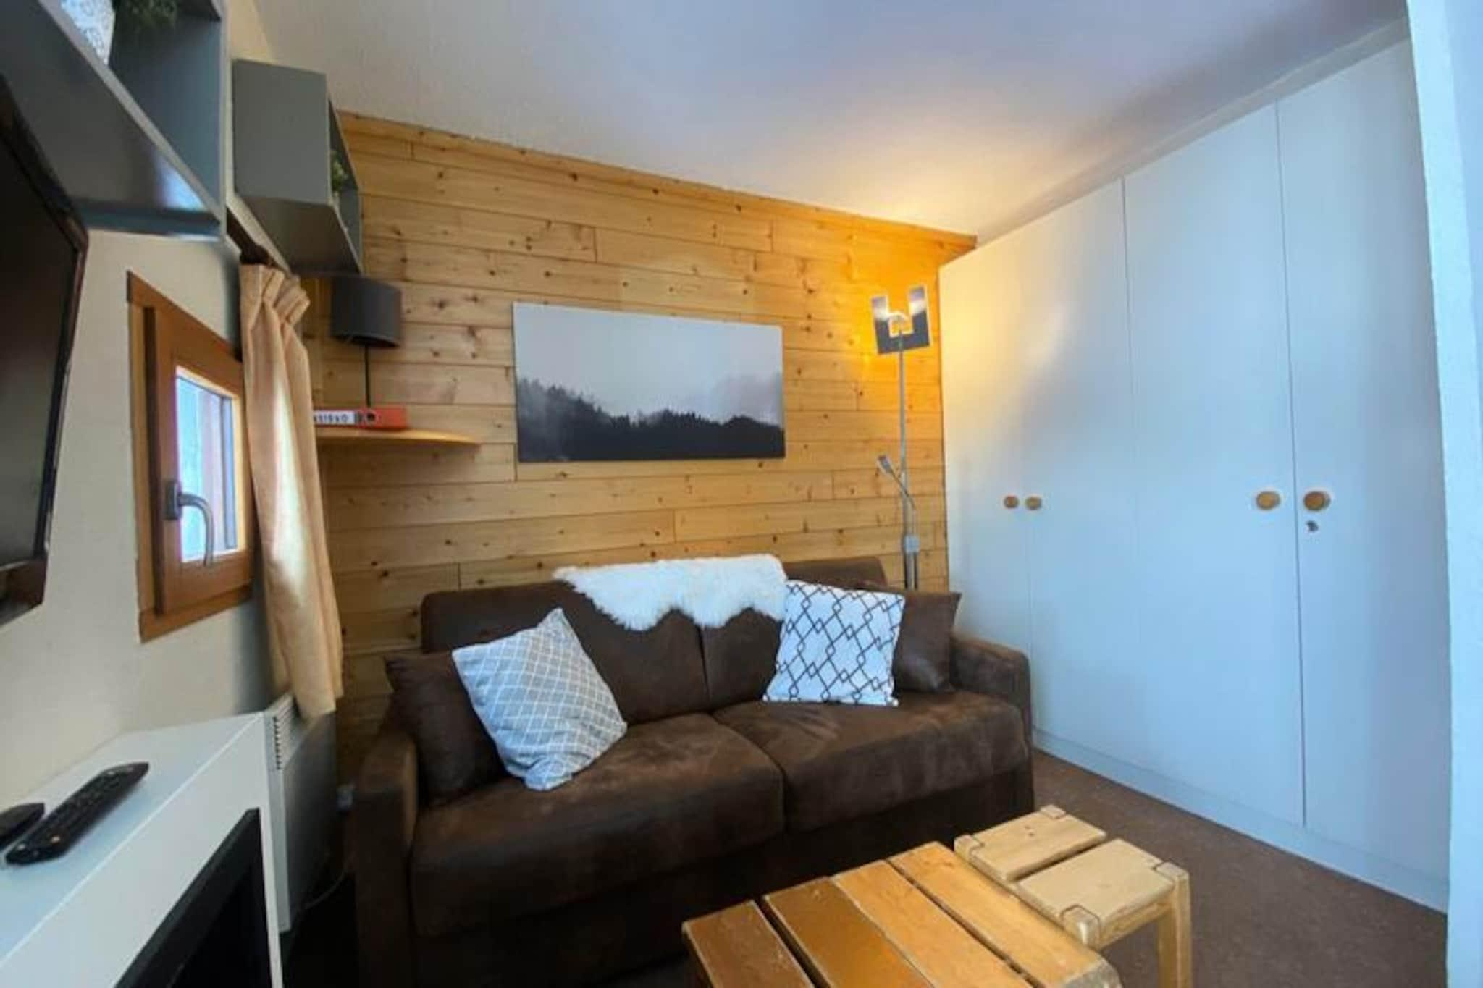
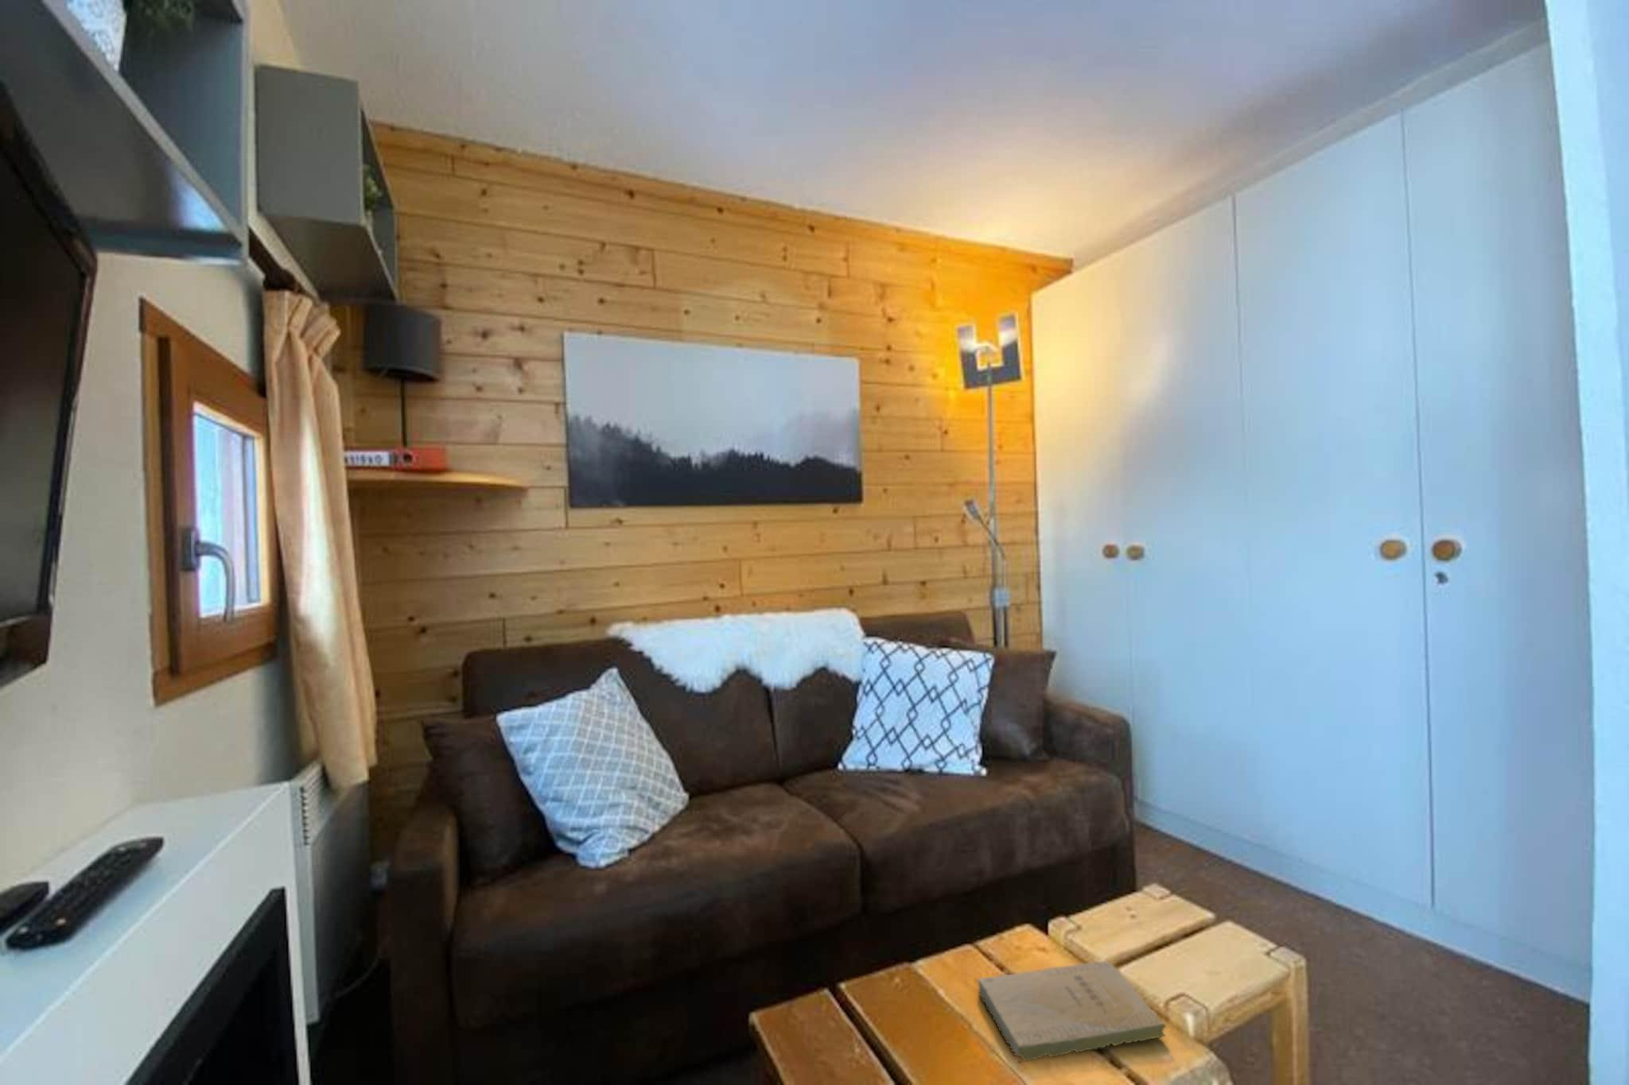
+ book [976,960,1166,1064]
